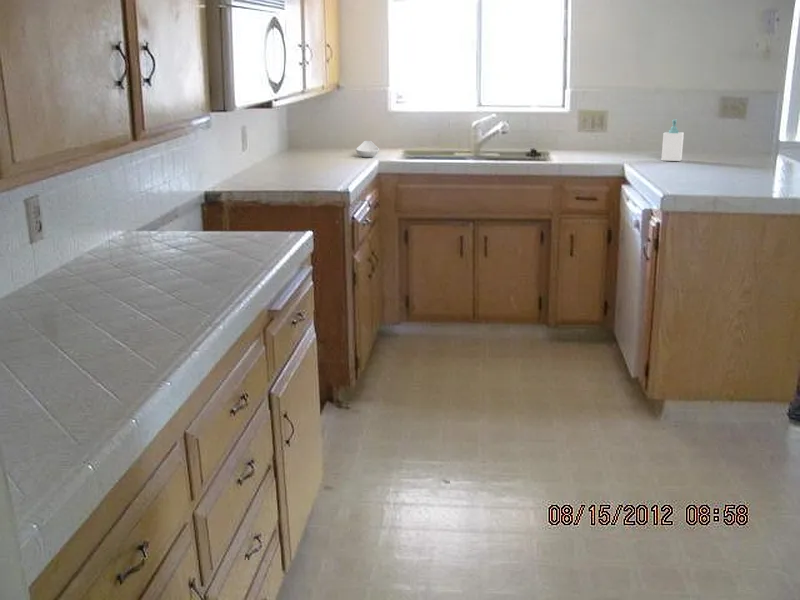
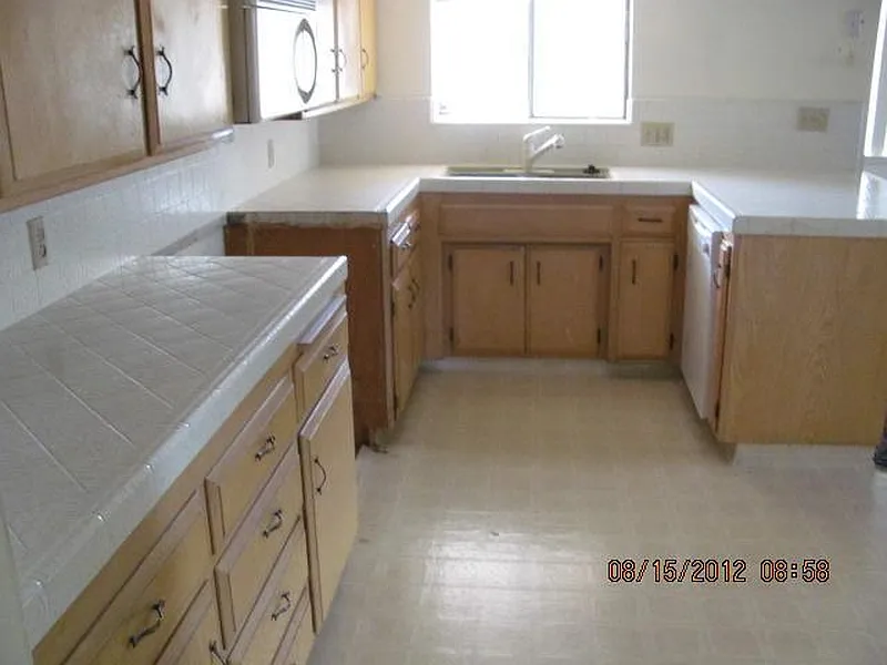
- soap bottle [661,118,685,162]
- spoon rest [355,140,380,158]
